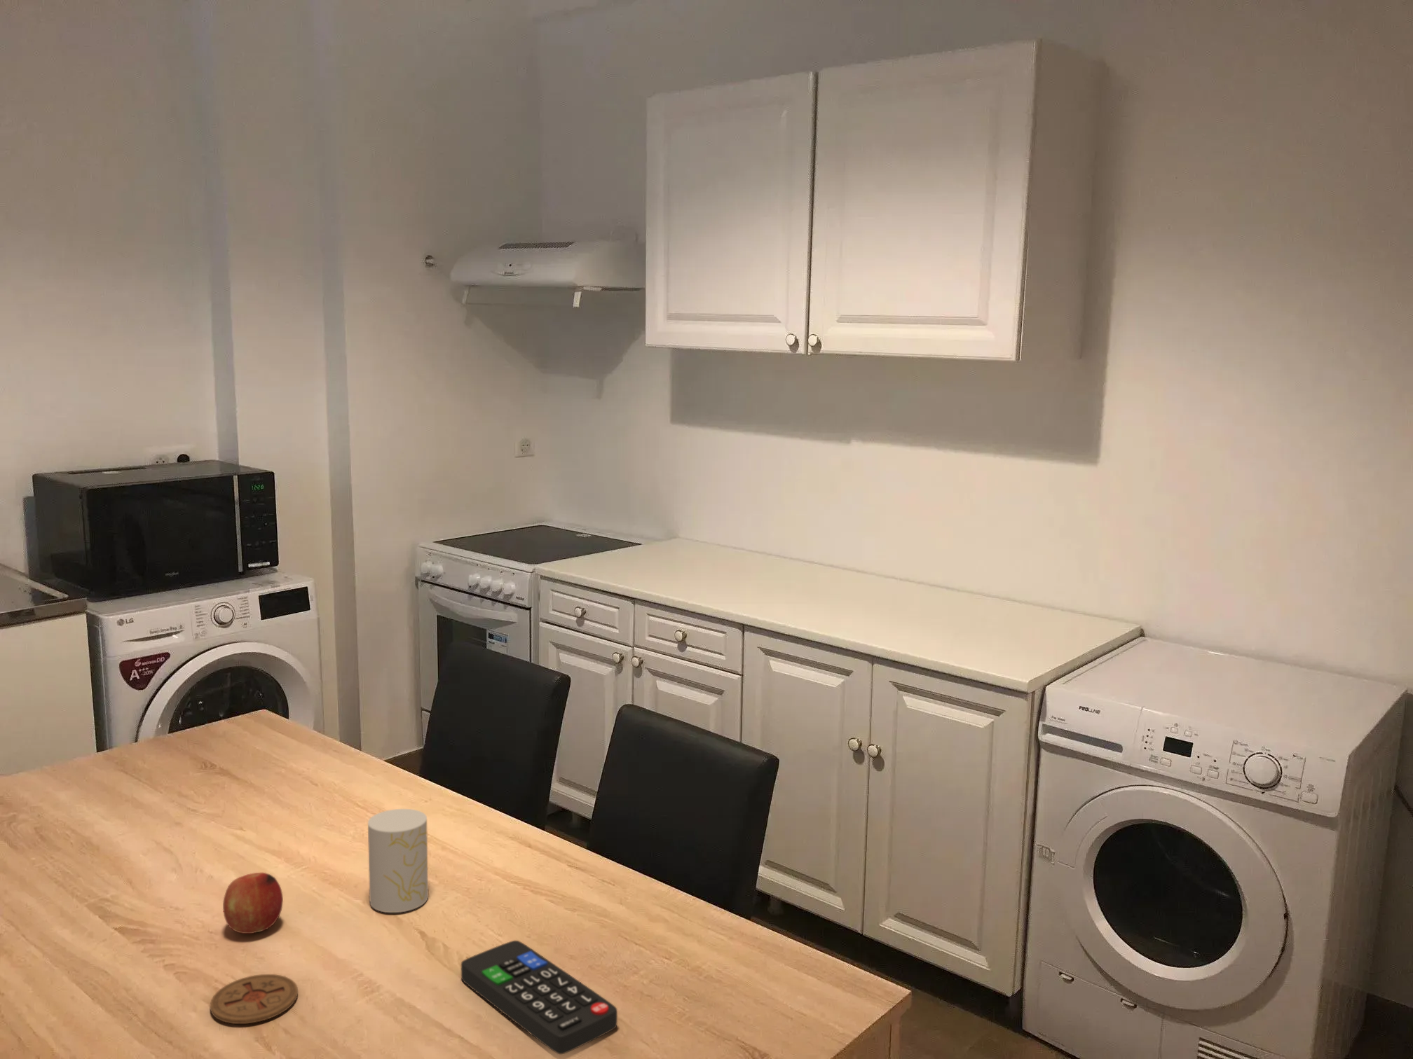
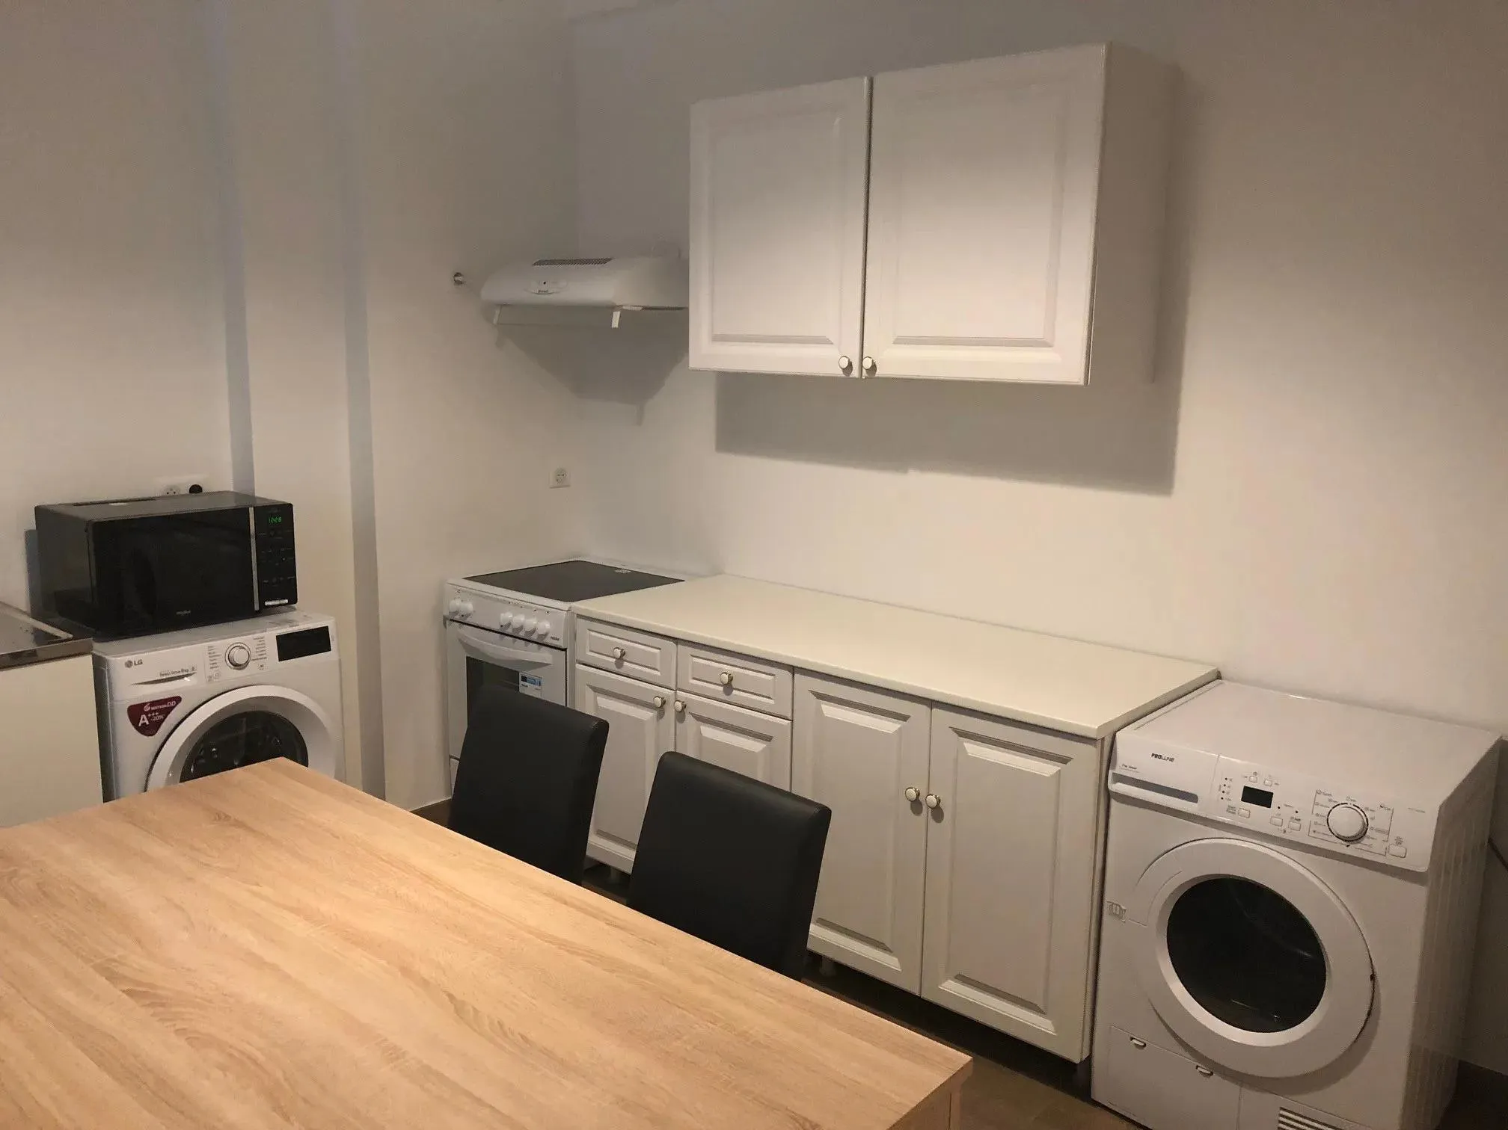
- fruit [223,872,284,934]
- remote control [461,940,619,1055]
- coaster [209,973,298,1025]
- cup [367,809,429,913]
